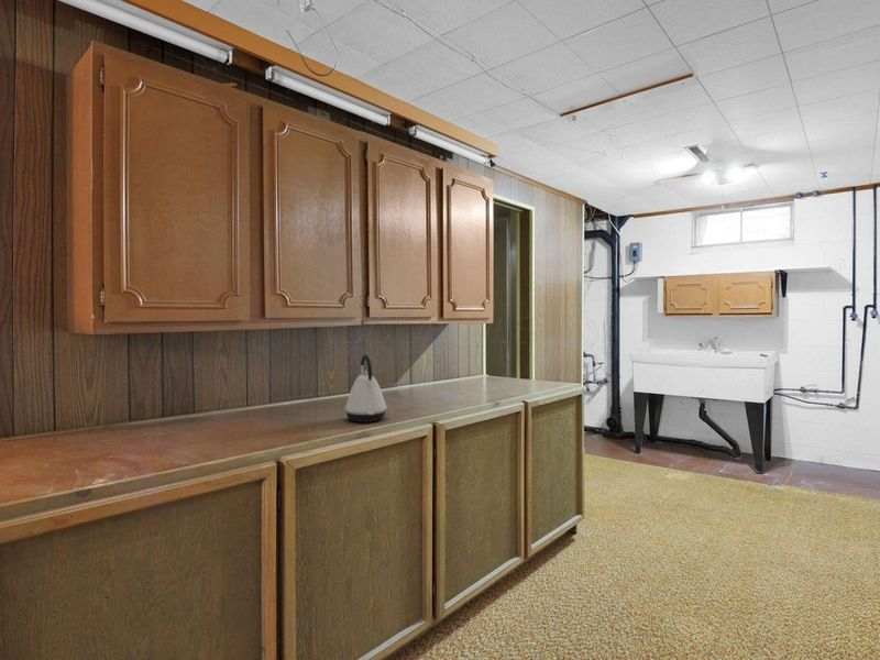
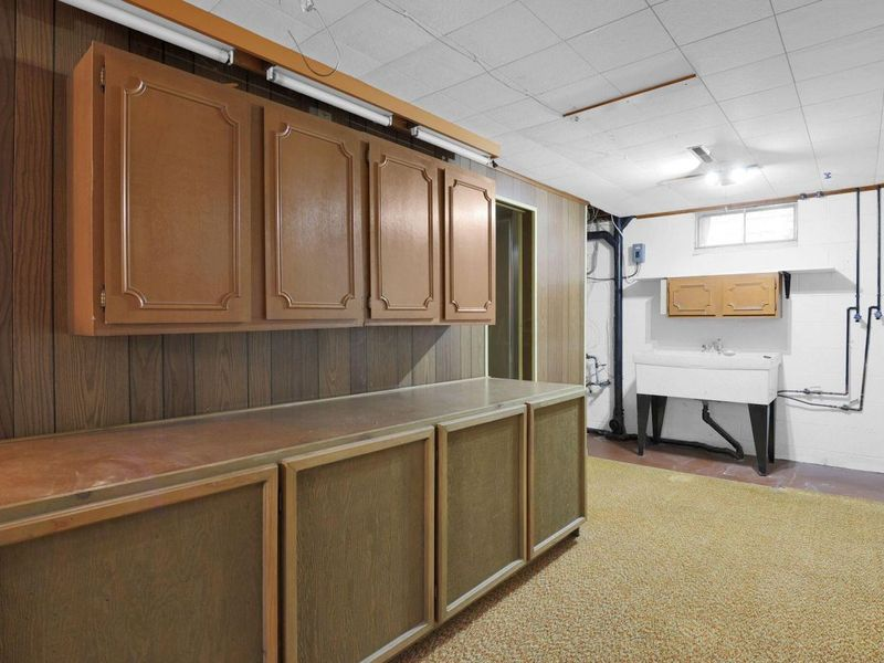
- kettle [344,353,387,424]
